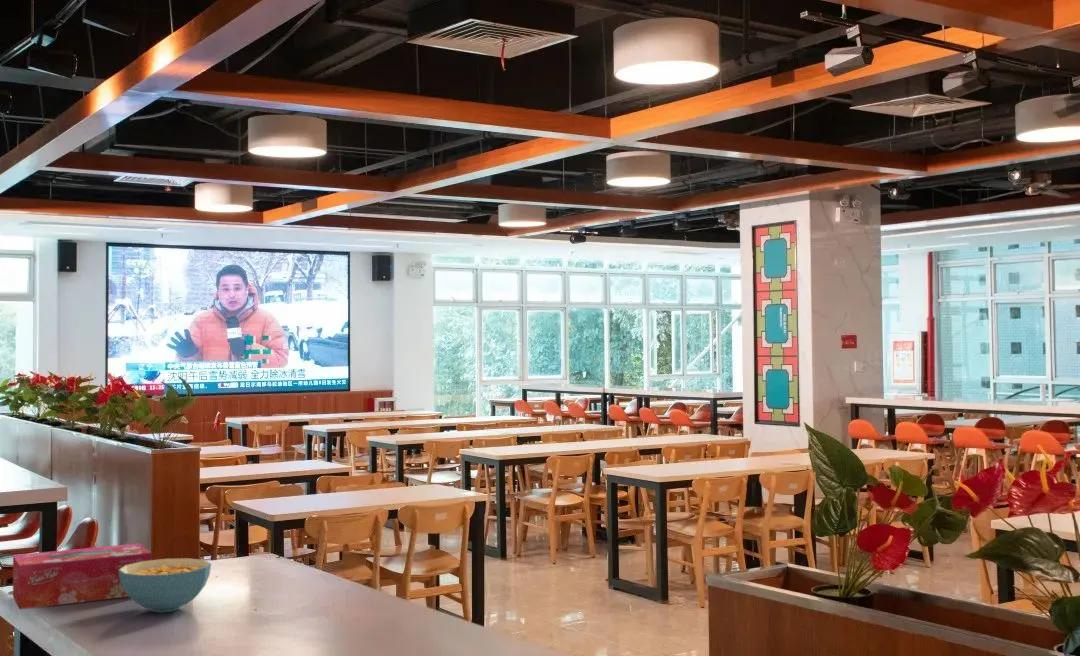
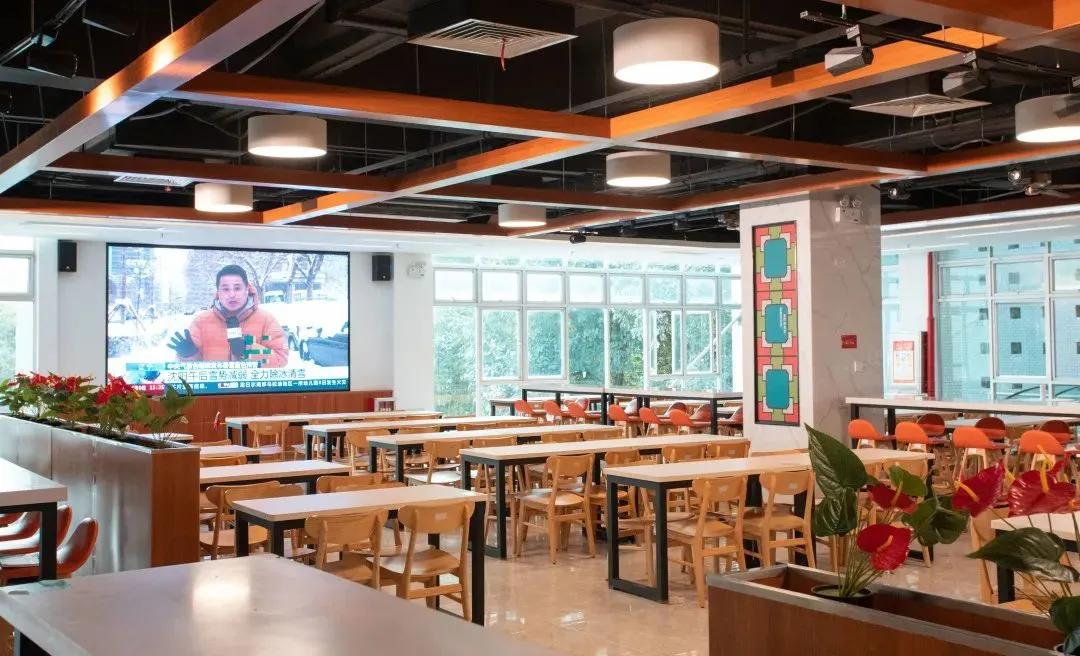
- tissue box [12,542,153,610]
- cereal bowl [119,557,212,613]
